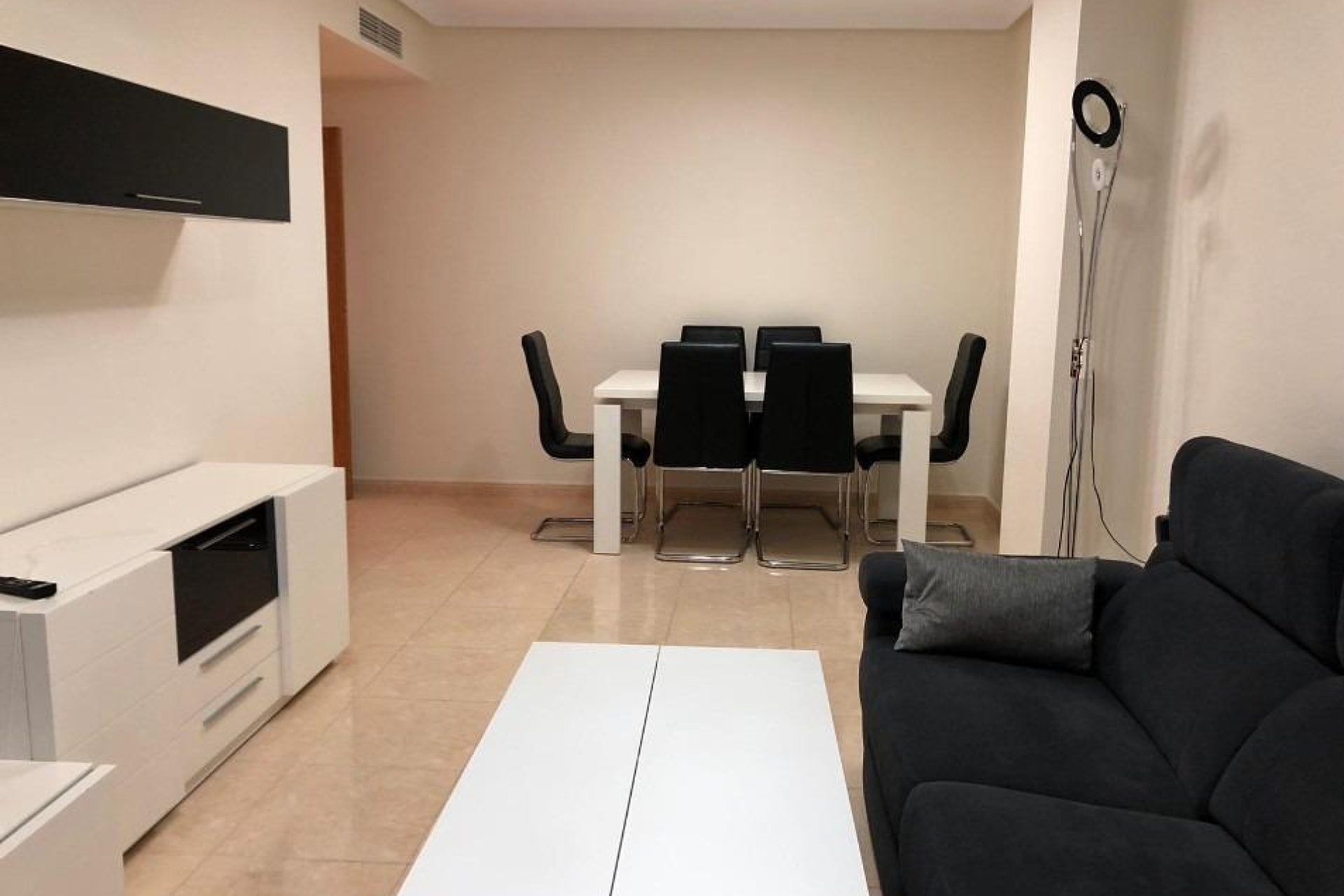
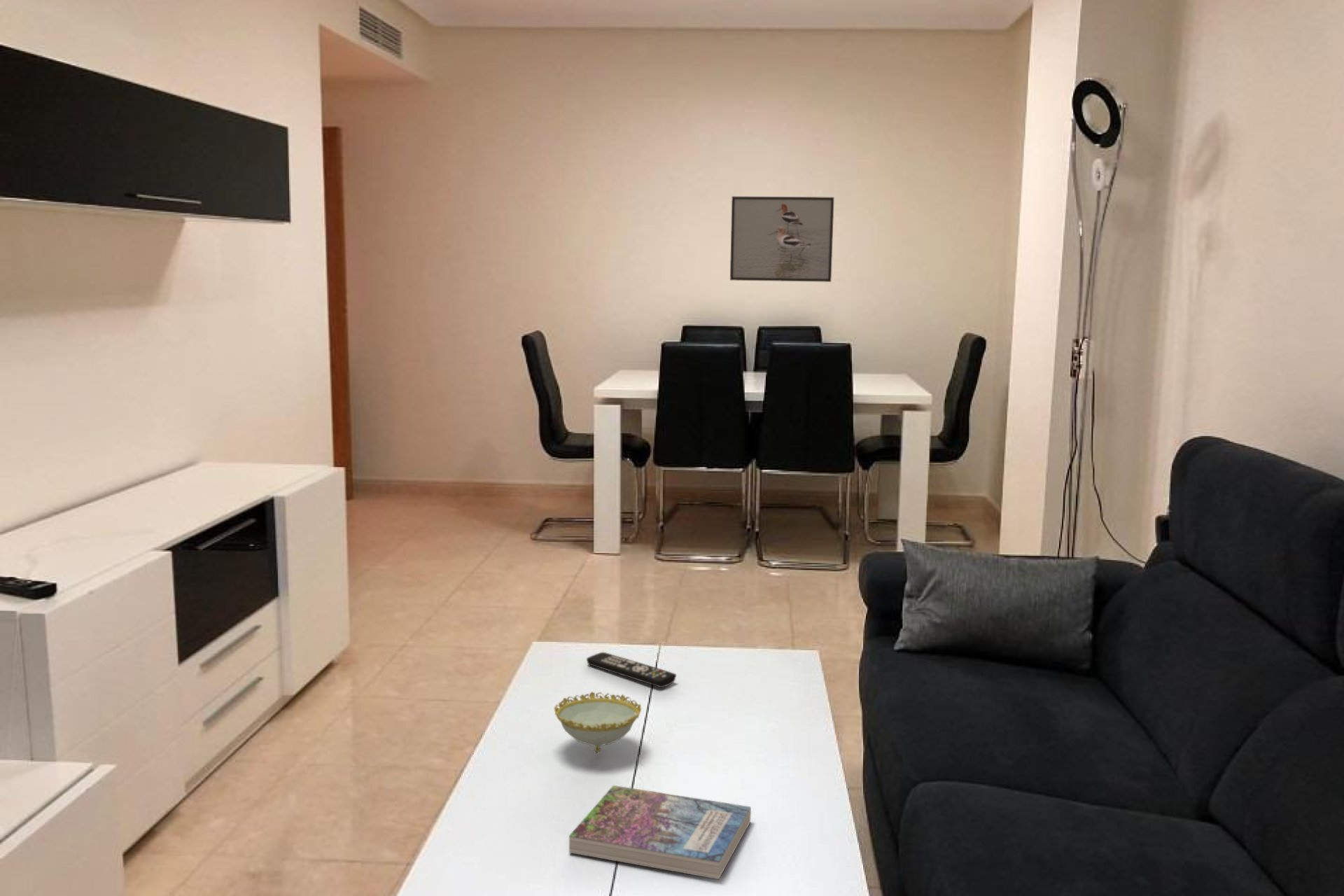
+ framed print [729,195,835,283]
+ decorative bowl [554,691,642,754]
+ book [568,785,752,880]
+ remote control [586,652,677,688]
